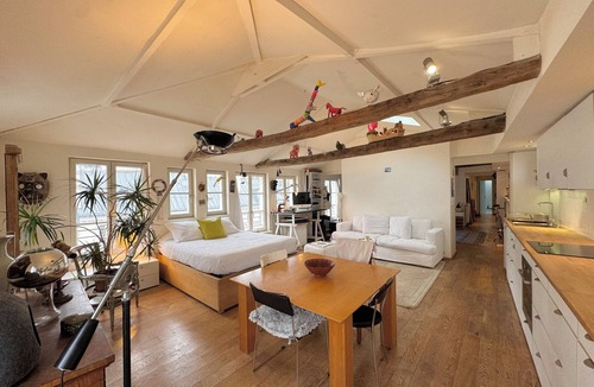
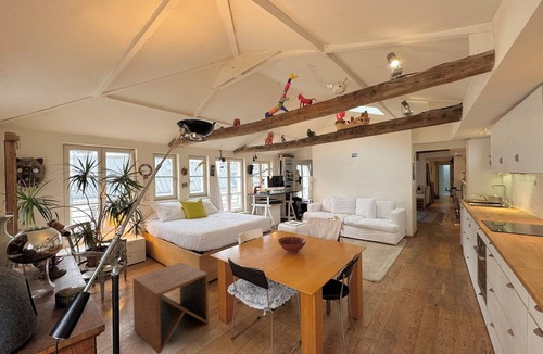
+ side table [131,261,210,354]
